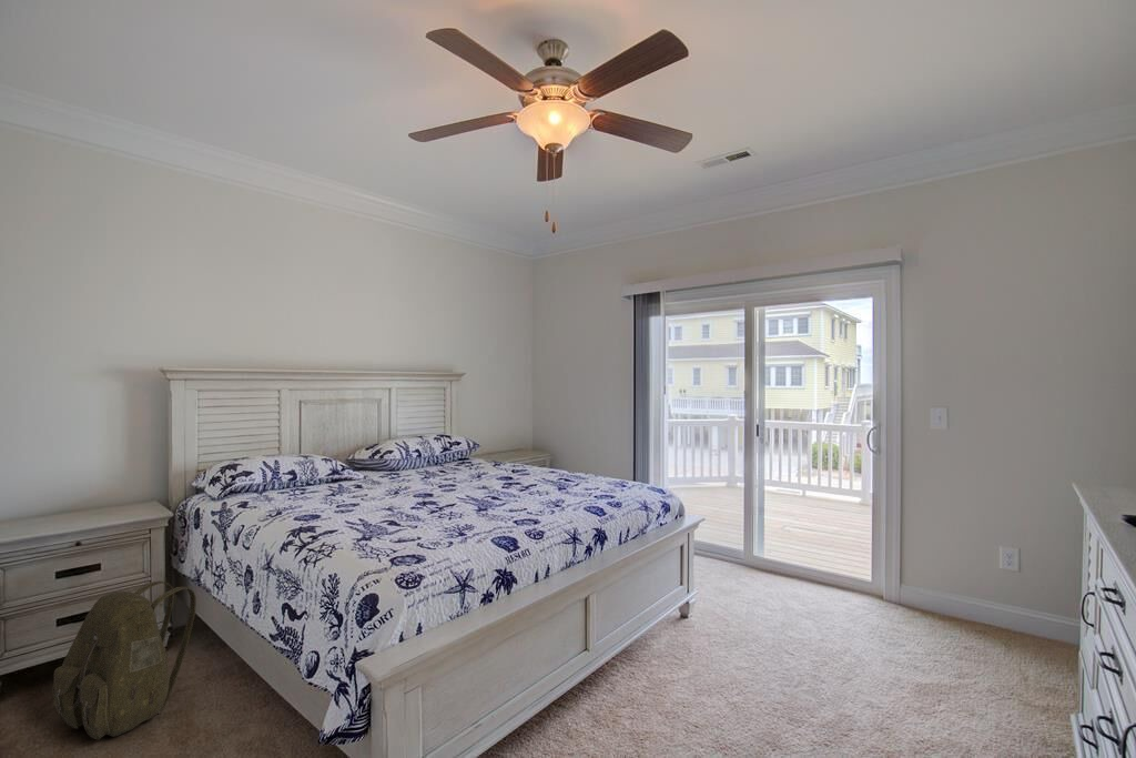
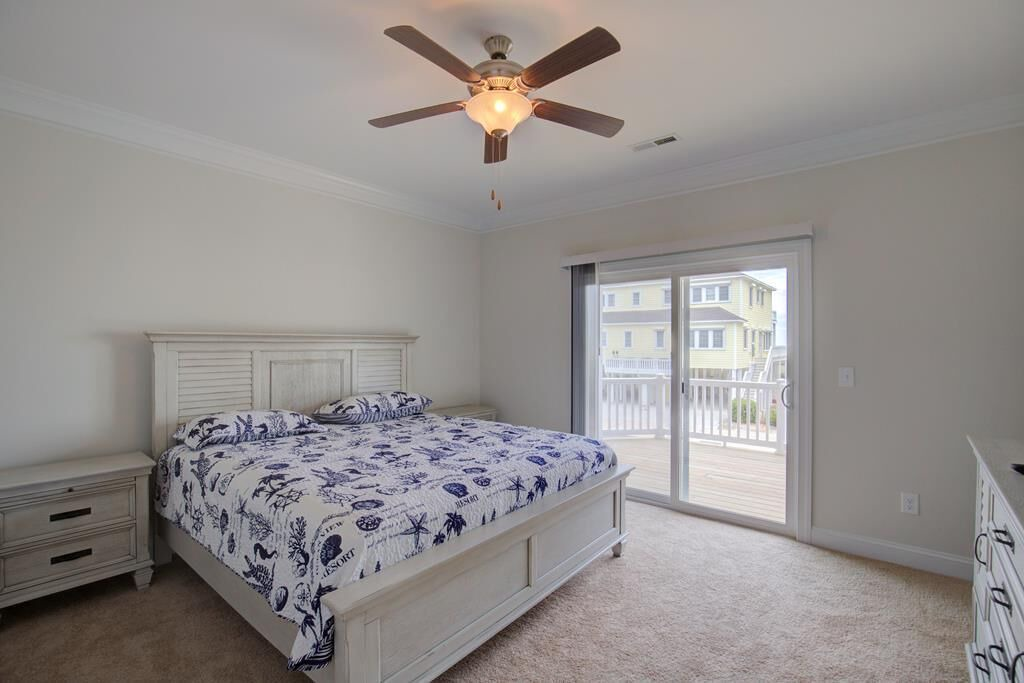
- backpack [50,580,197,741]
